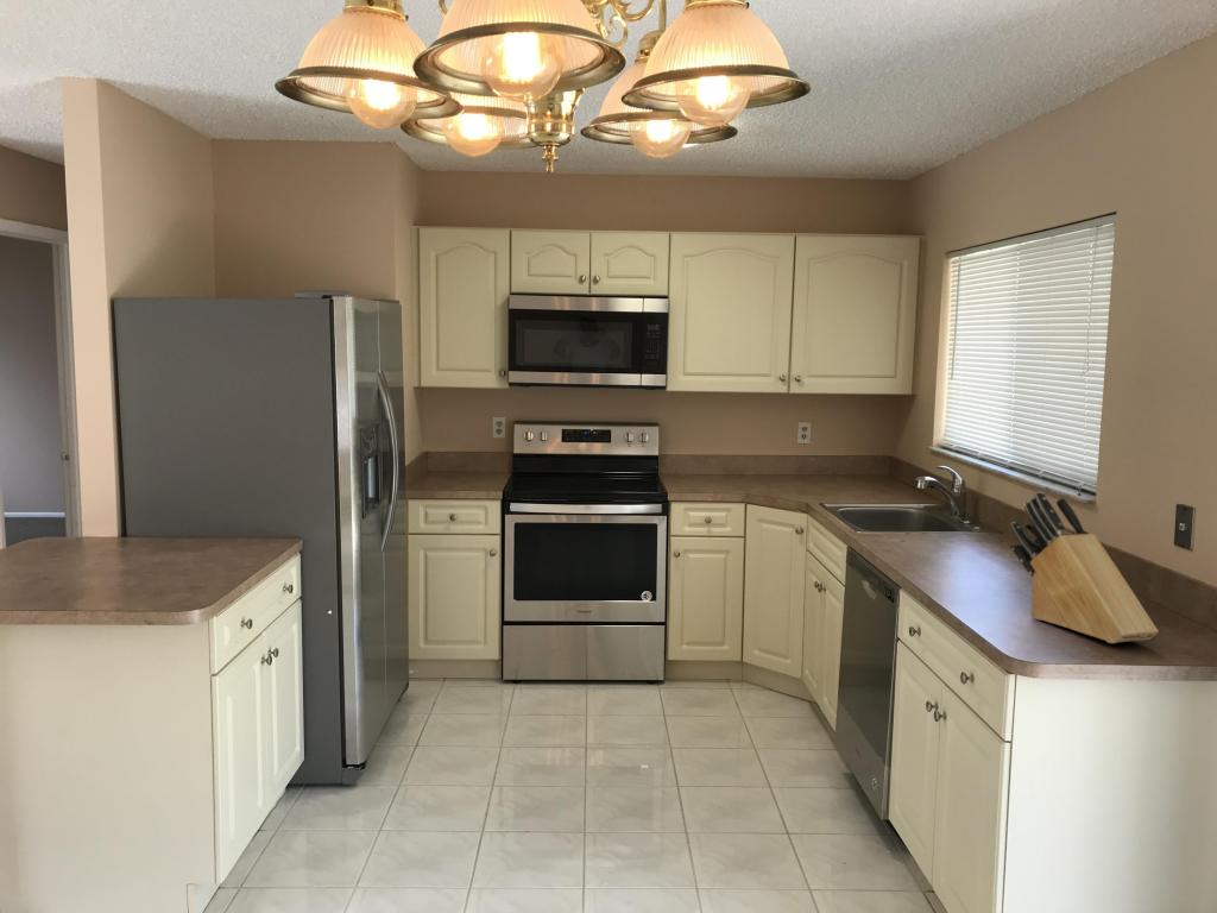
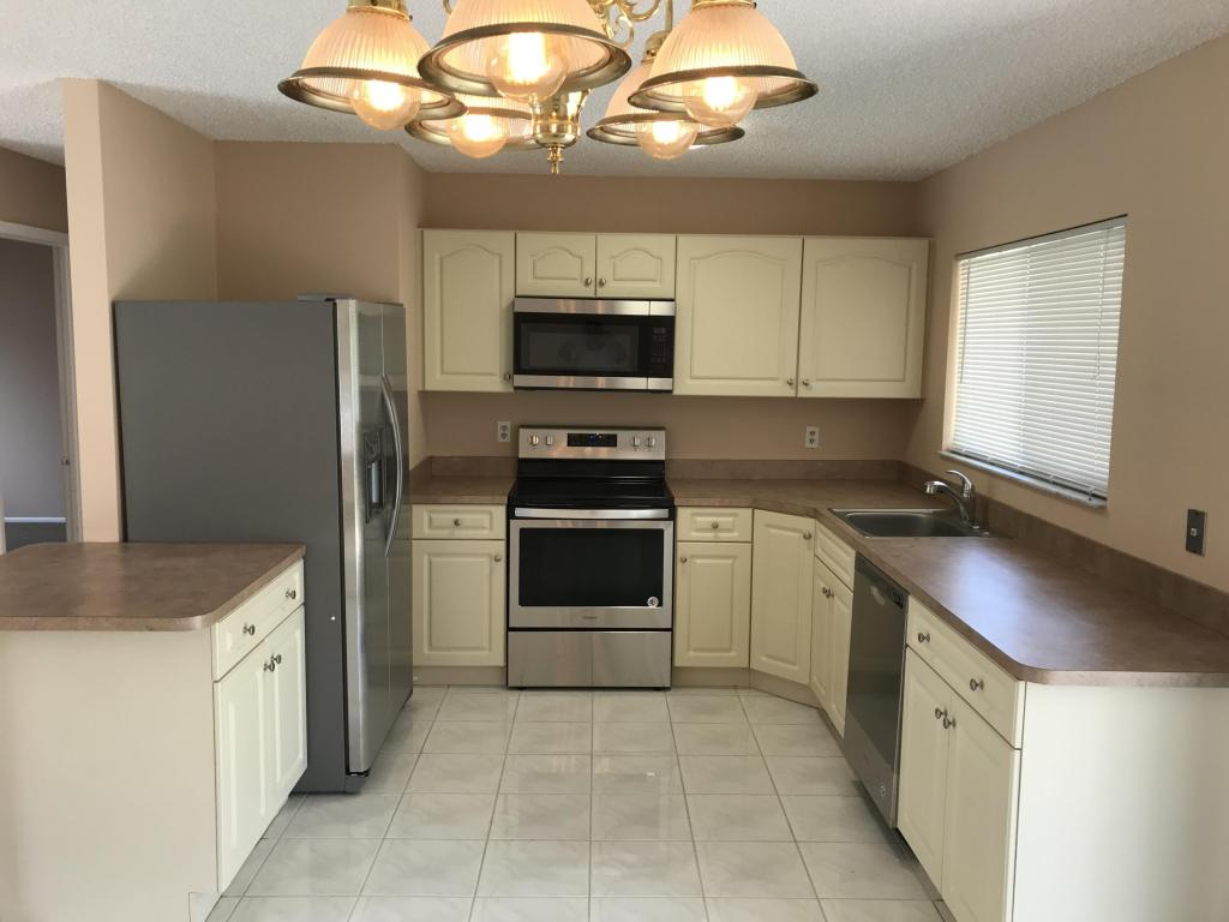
- knife block [1009,490,1160,644]
